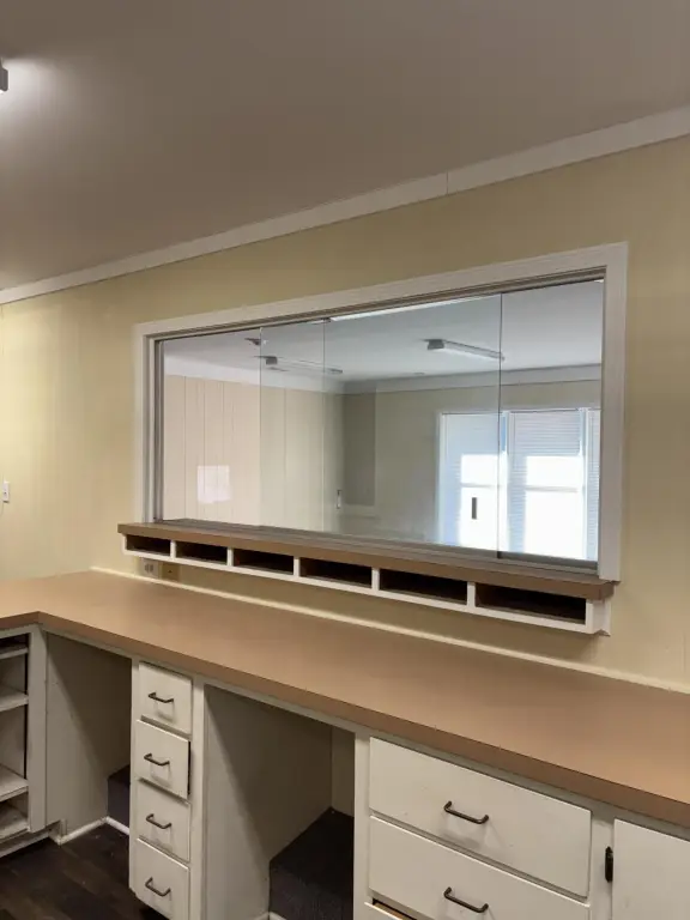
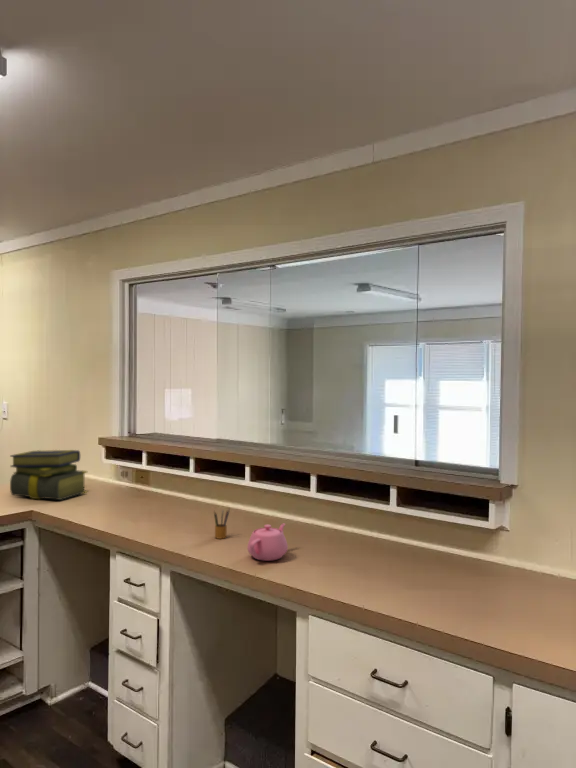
+ stack of books [9,449,88,501]
+ teapot [246,522,289,562]
+ pencil box [213,507,231,540]
